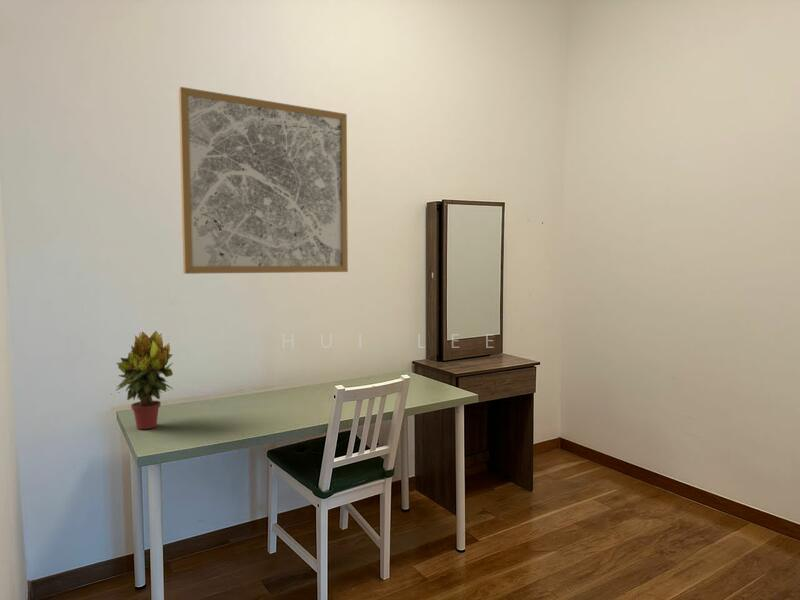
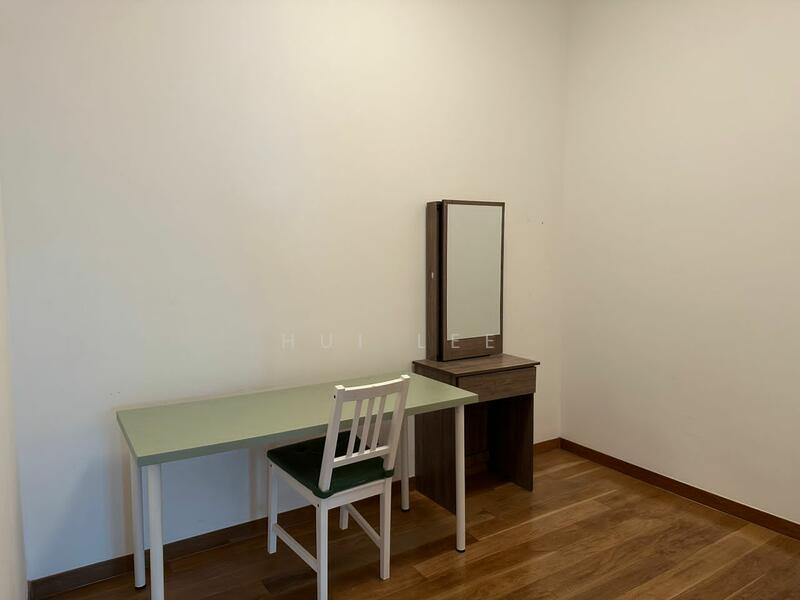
- potted plant [114,330,175,430]
- wall art [178,86,349,275]
